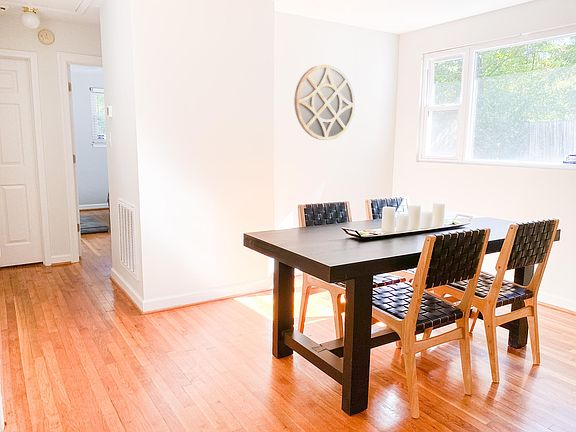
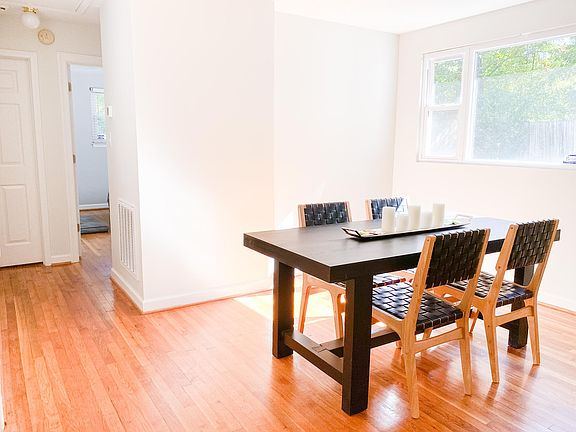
- home mirror [293,64,356,141]
